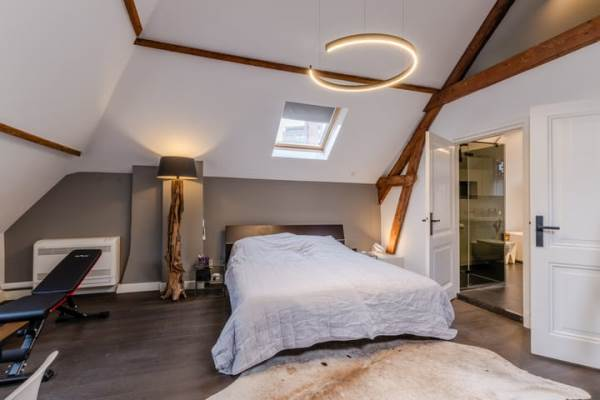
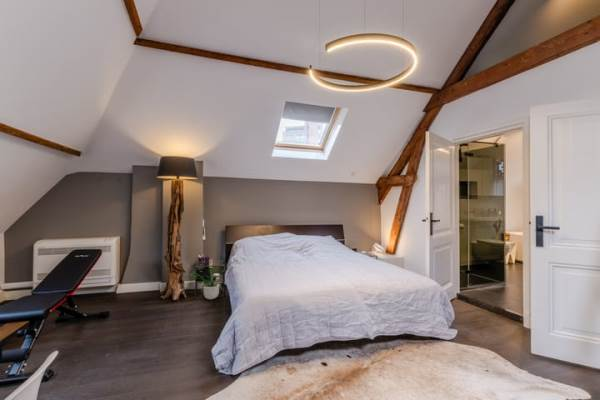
+ potted plant [185,259,226,300]
